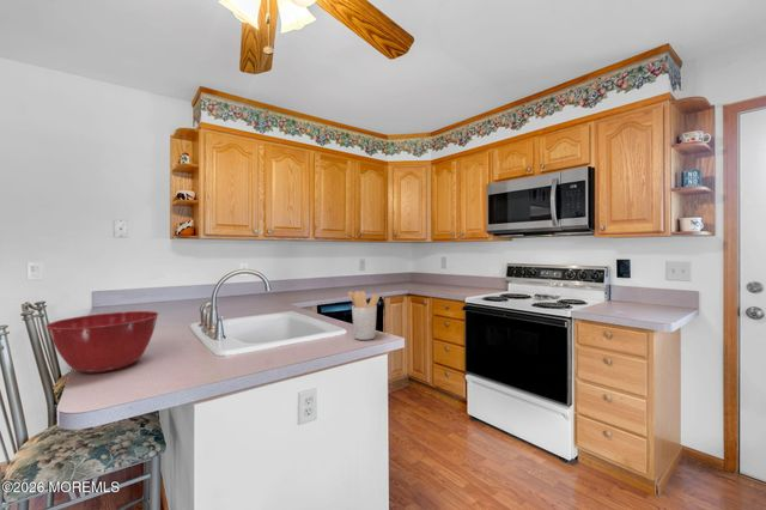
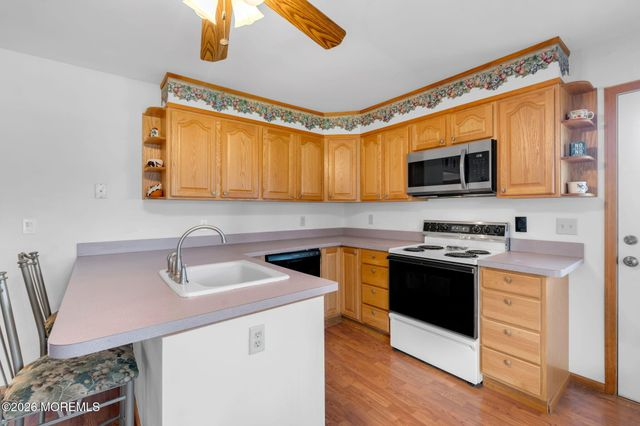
- mixing bowl [44,310,160,375]
- utensil holder [347,290,381,341]
